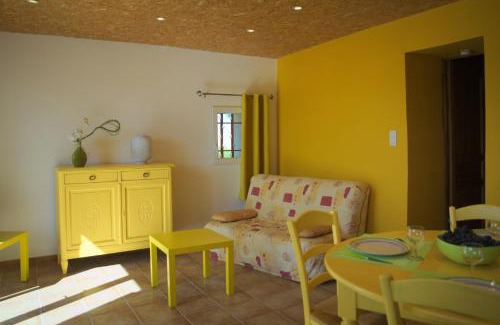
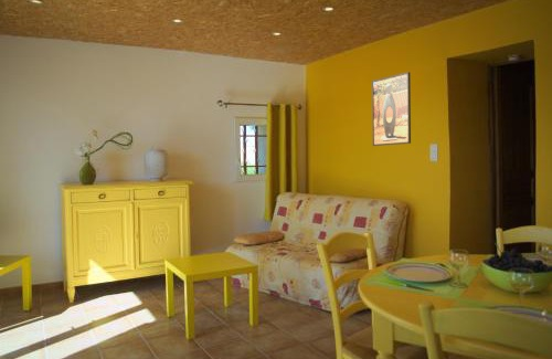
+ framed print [371,71,412,147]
